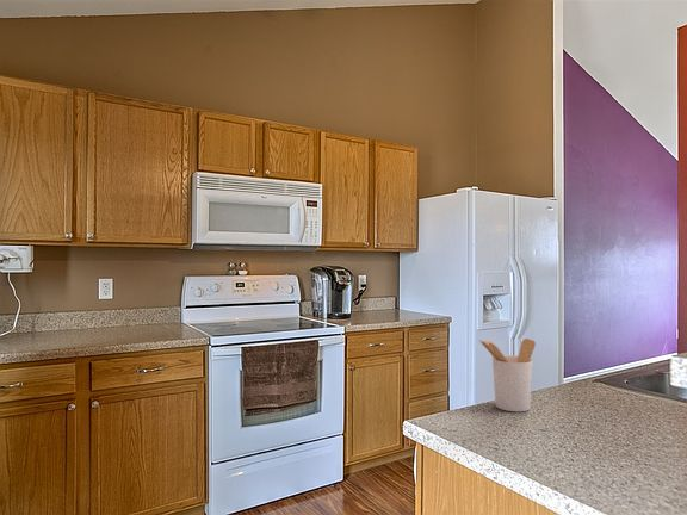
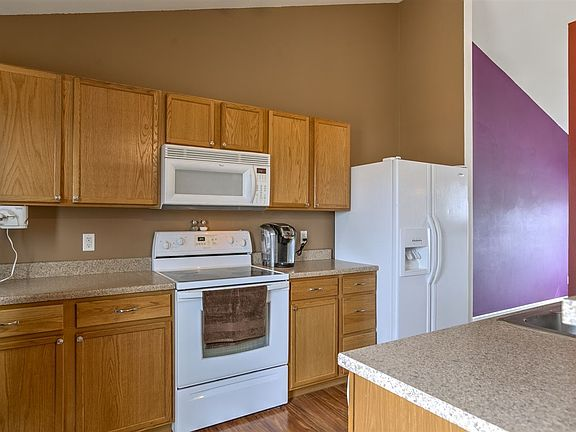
- utensil holder [478,337,537,412]
